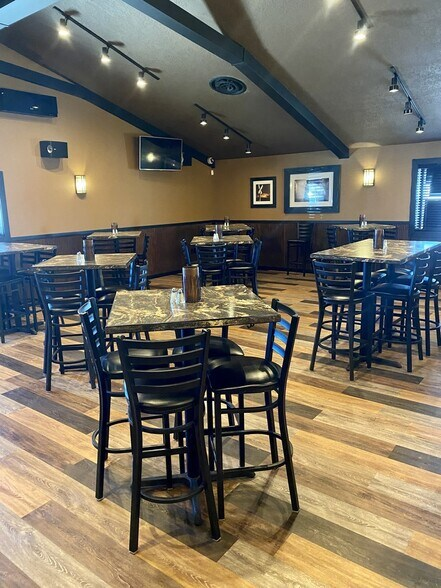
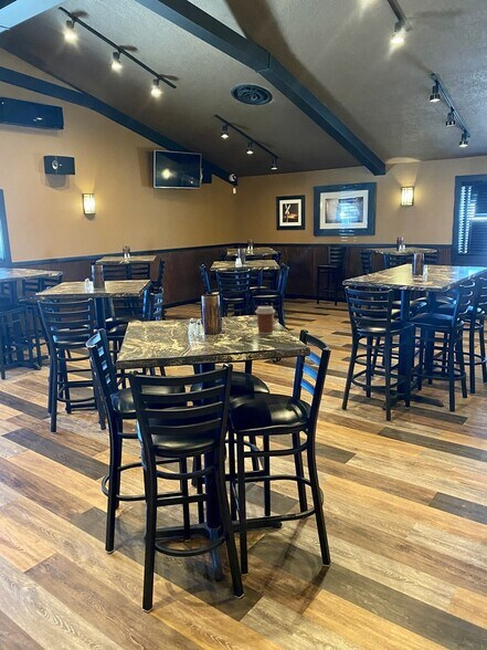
+ coffee cup [254,305,276,335]
